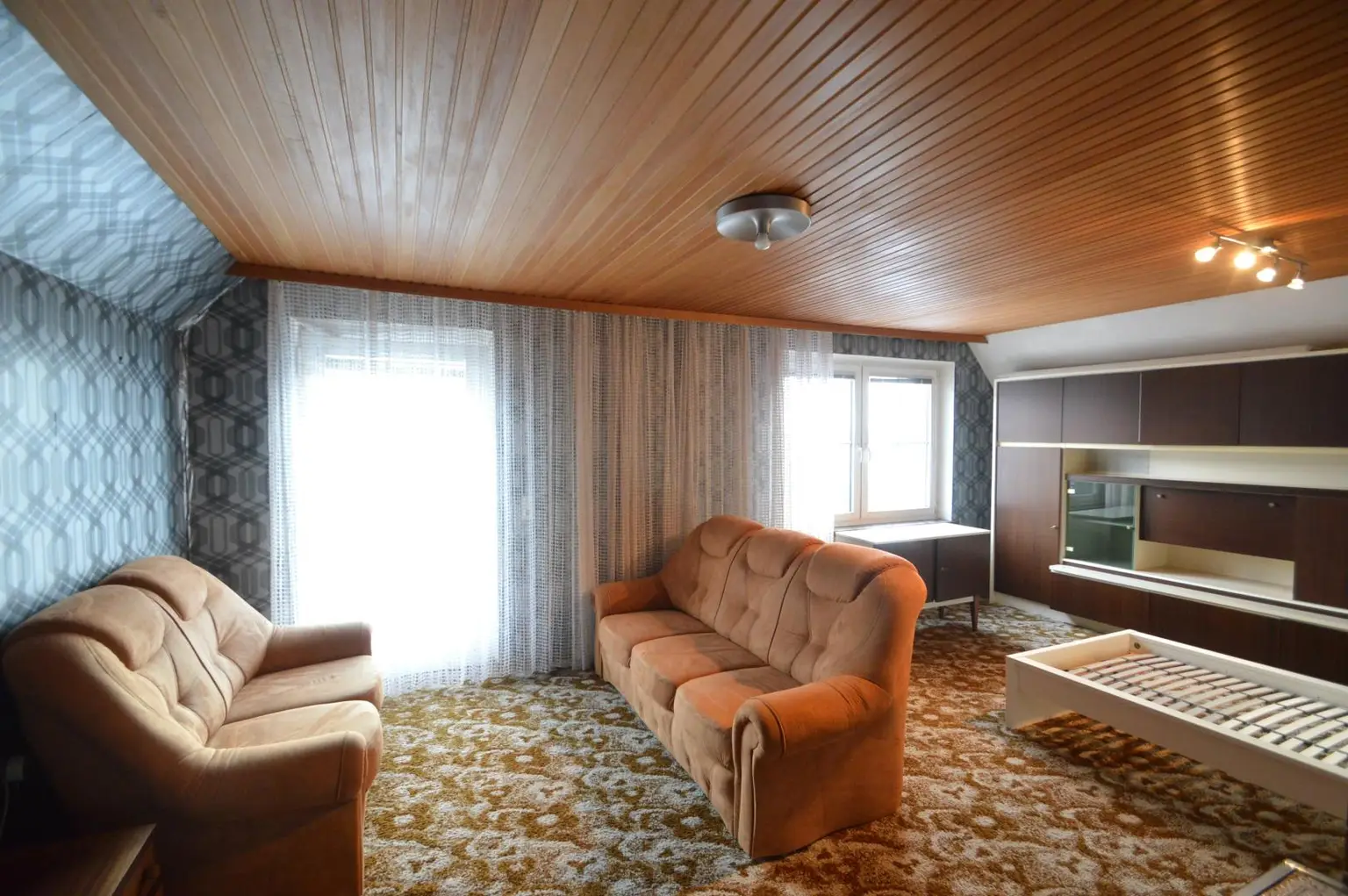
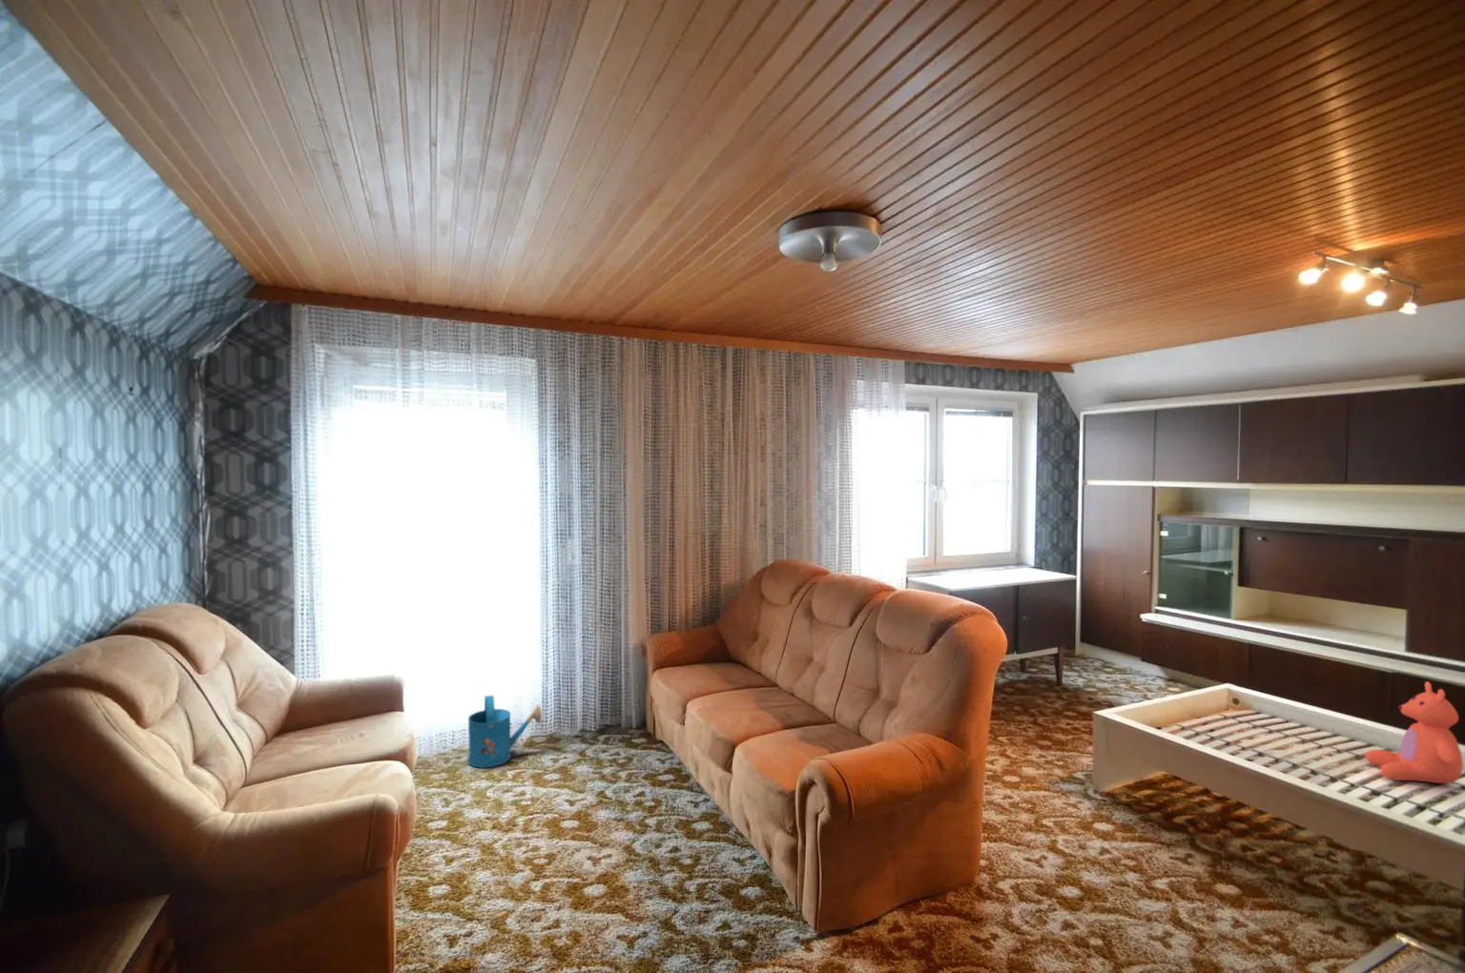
+ teddy bear [1364,681,1464,784]
+ watering can [467,694,542,769]
